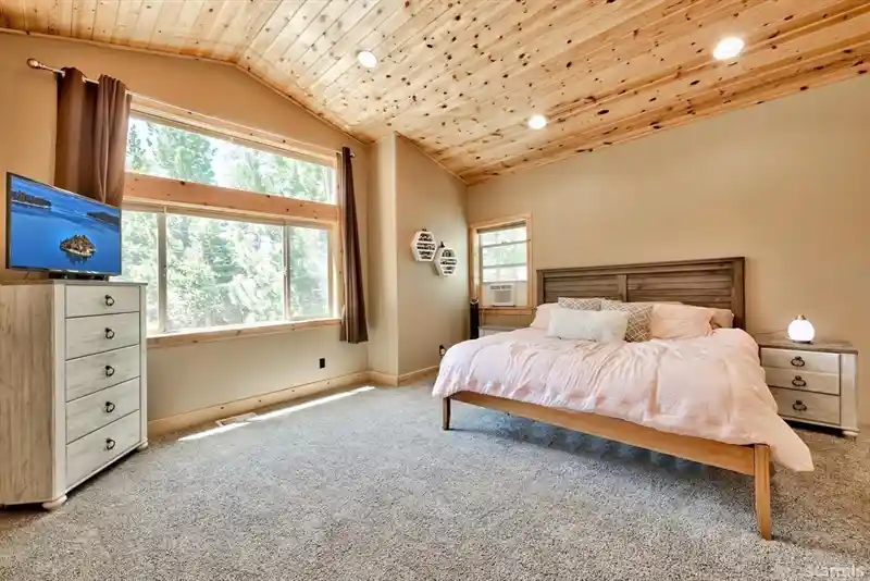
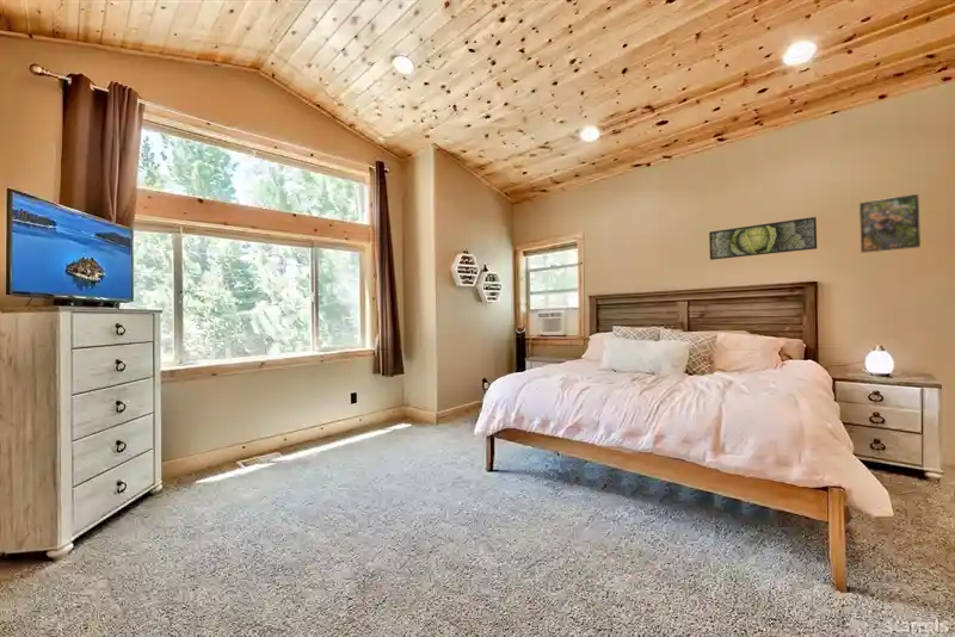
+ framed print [708,216,818,261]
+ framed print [858,193,922,254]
